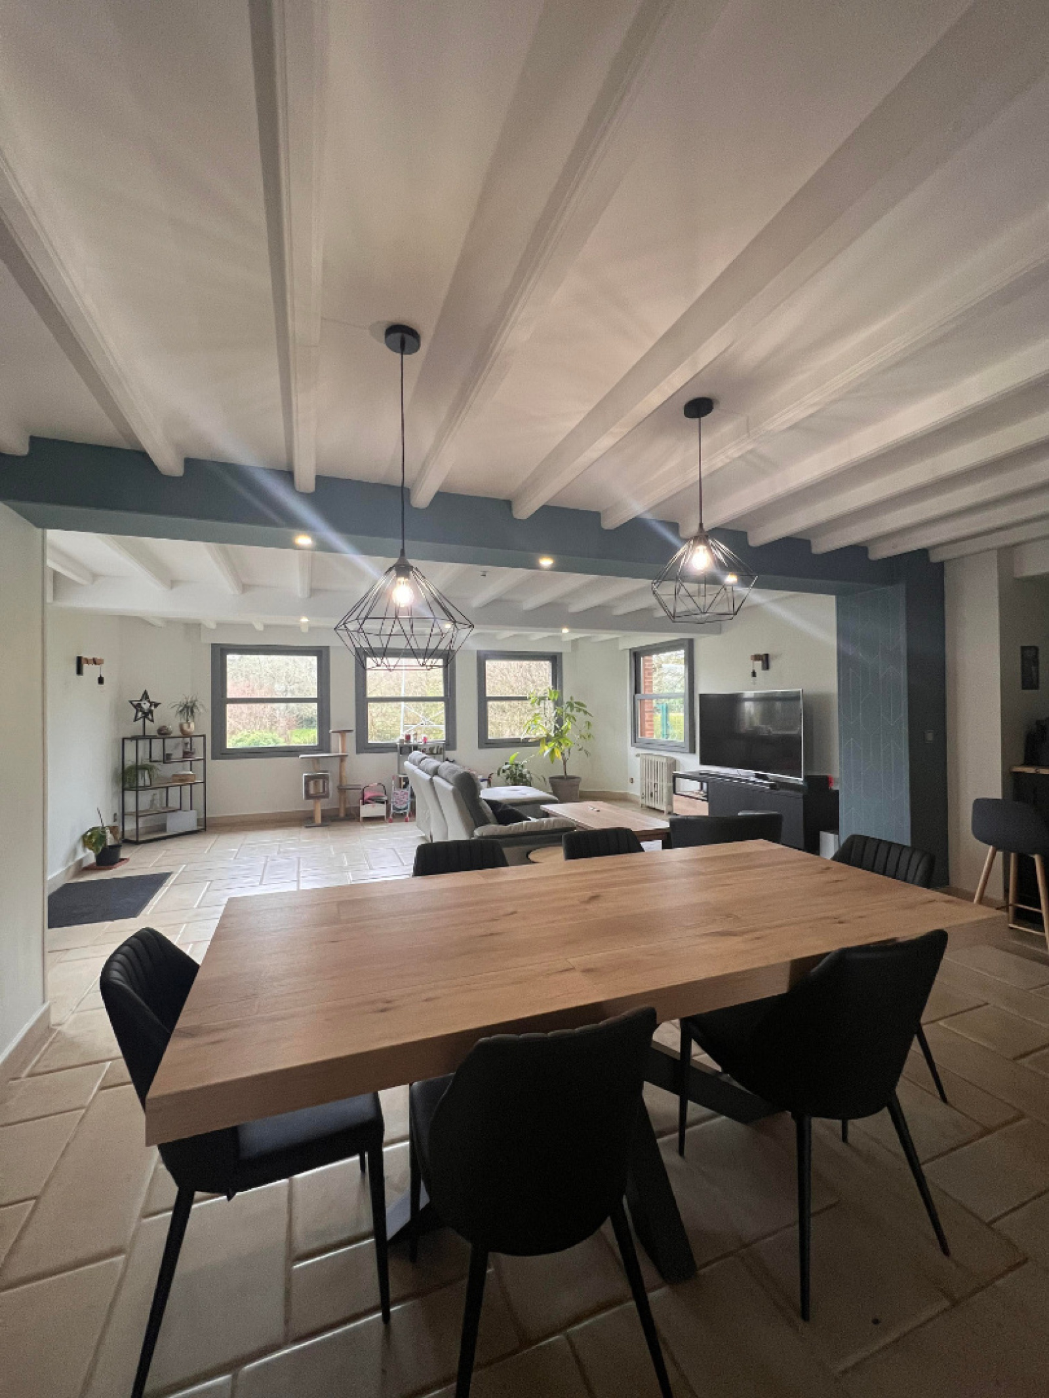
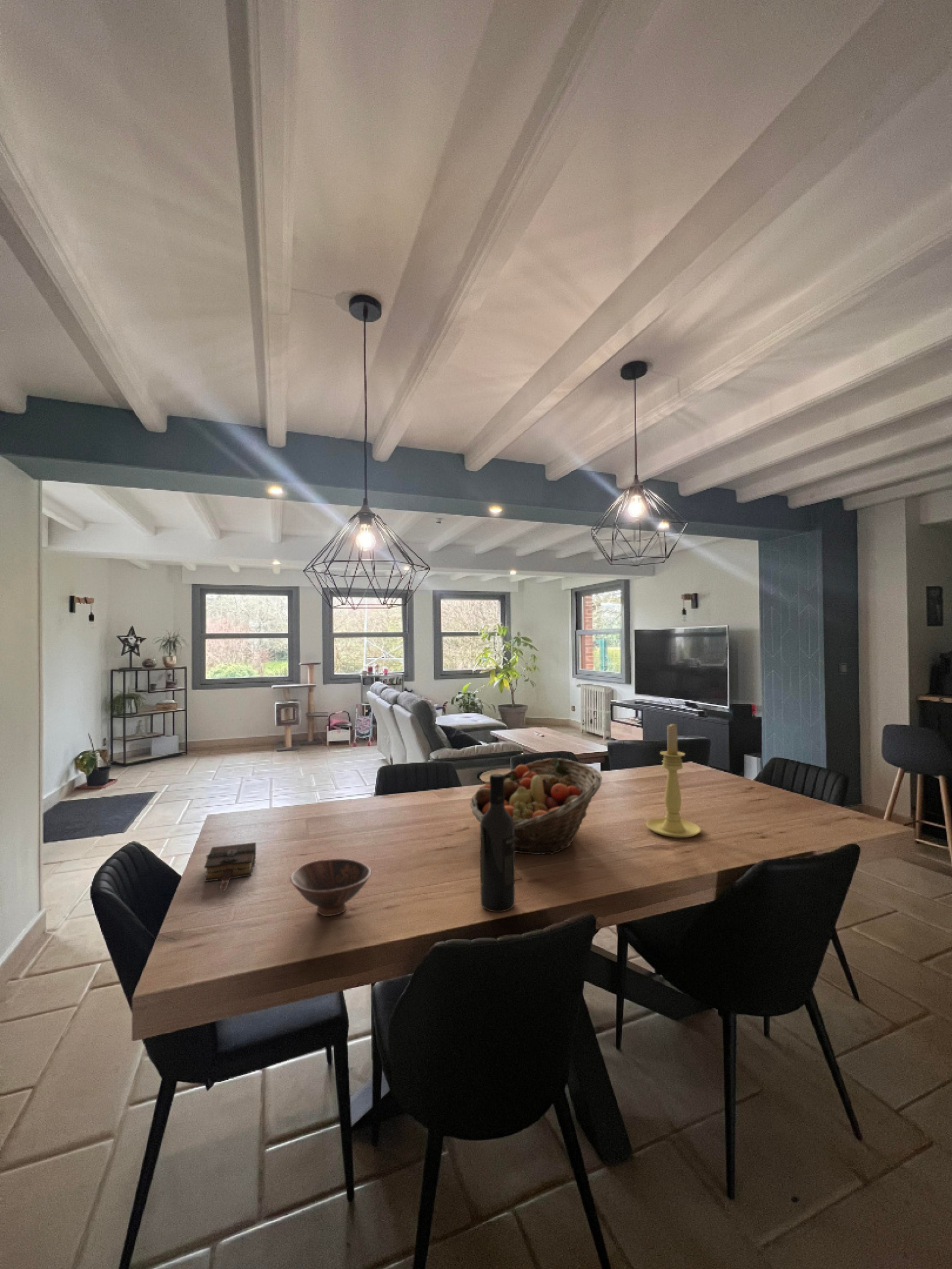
+ bowl [289,858,372,917]
+ book [203,842,256,892]
+ candle holder [646,722,702,838]
+ wine bottle [479,773,515,913]
+ fruit basket [469,757,603,856]
